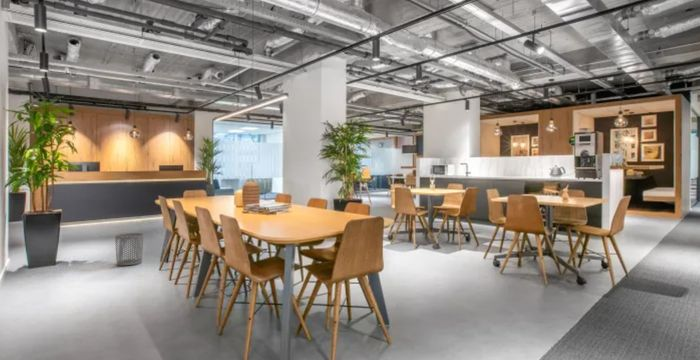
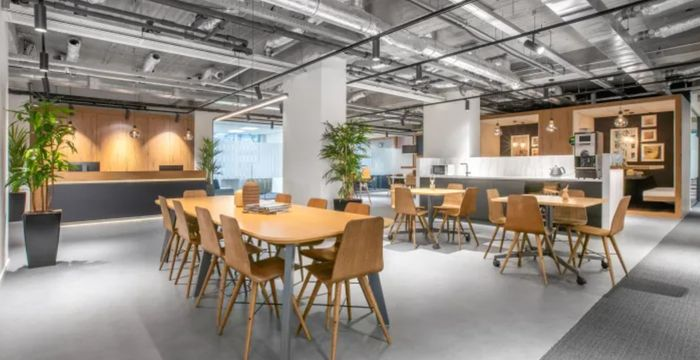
- waste bin [114,232,144,267]
